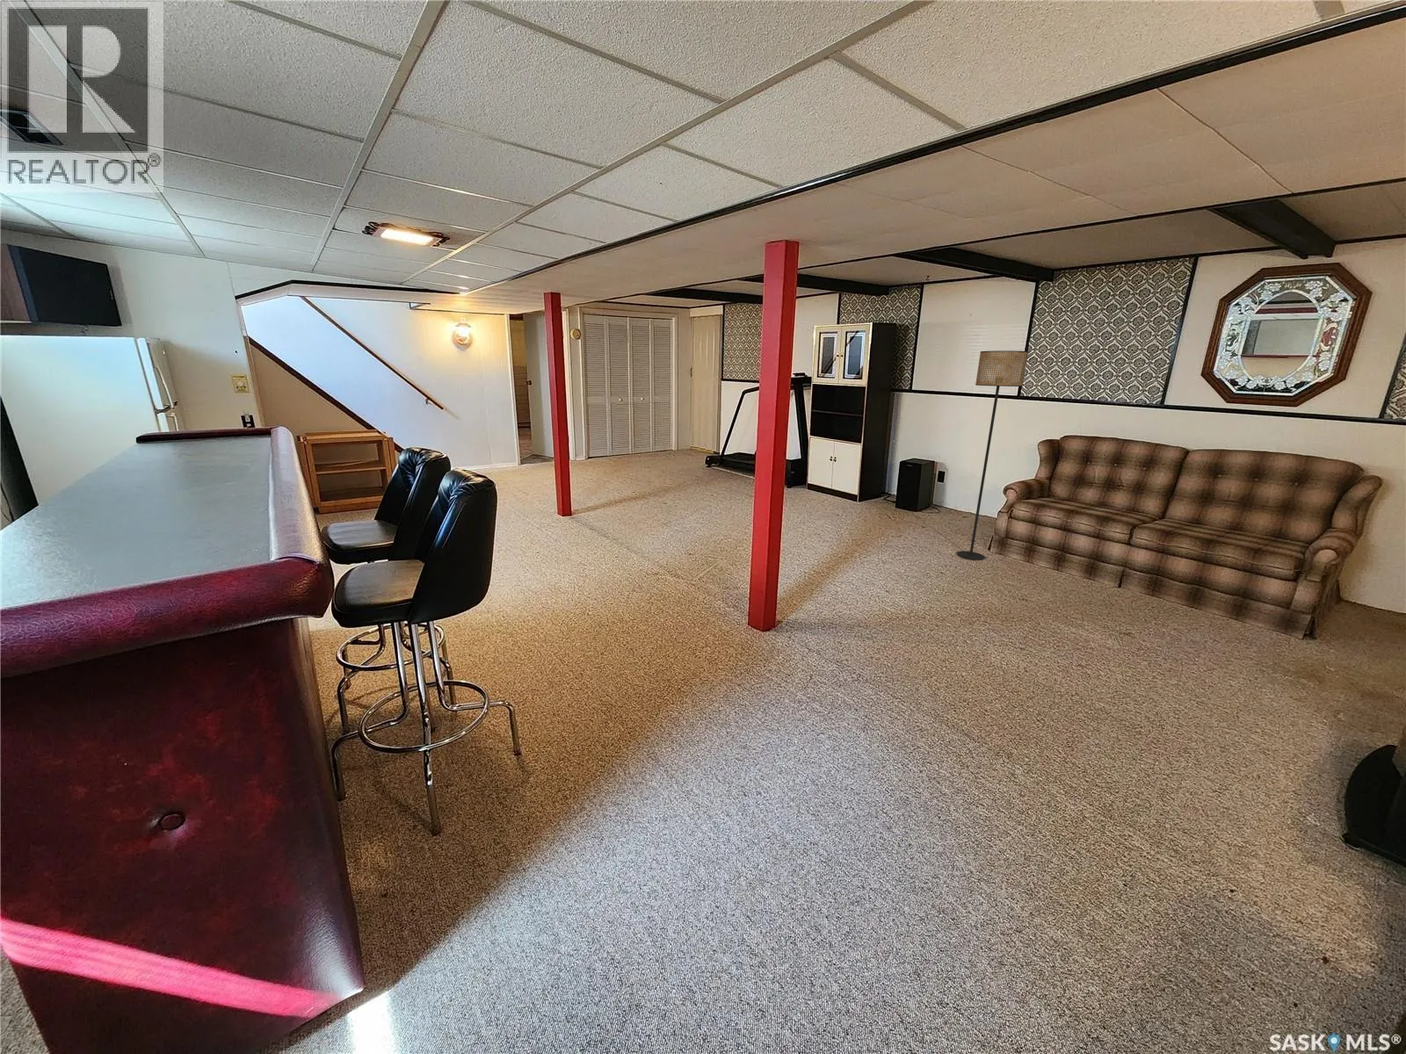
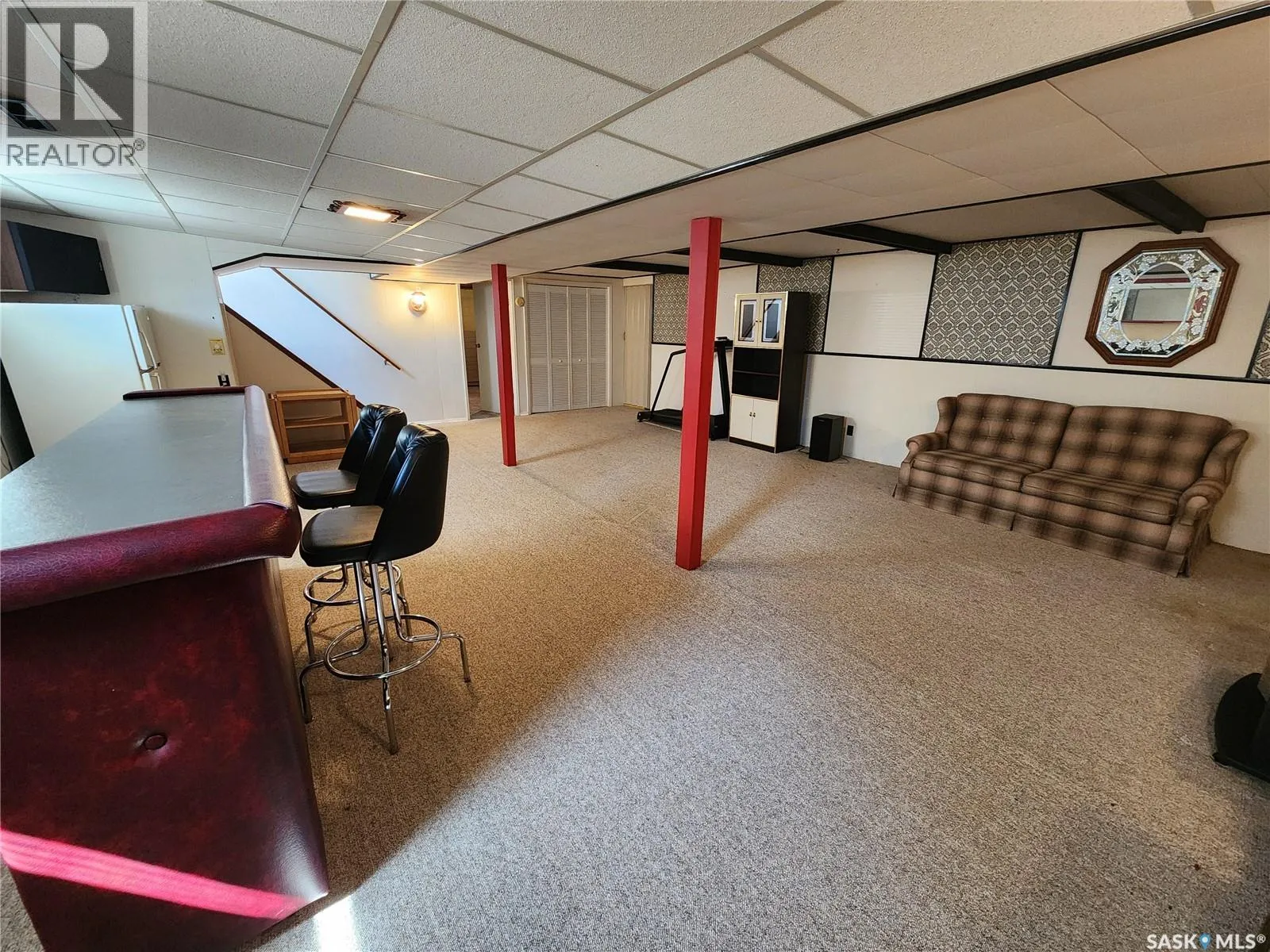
- floor lamp [957,350,1028,561]
